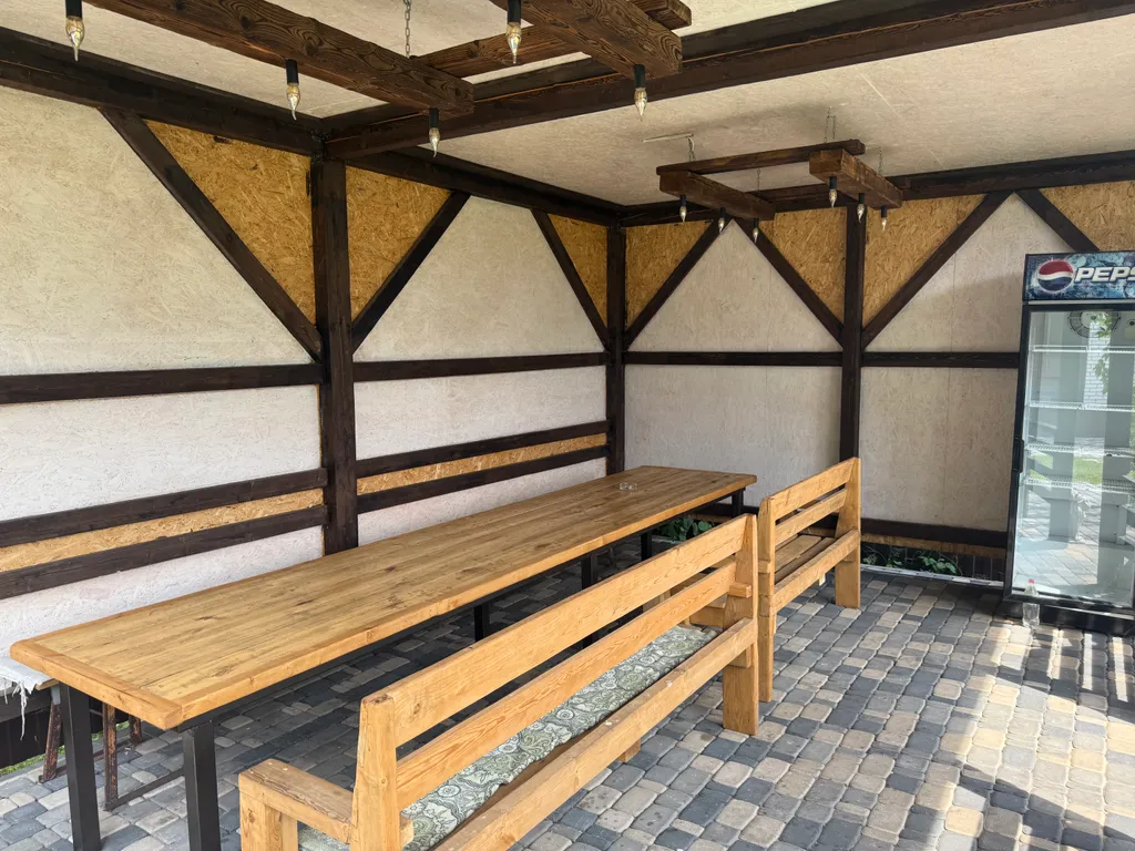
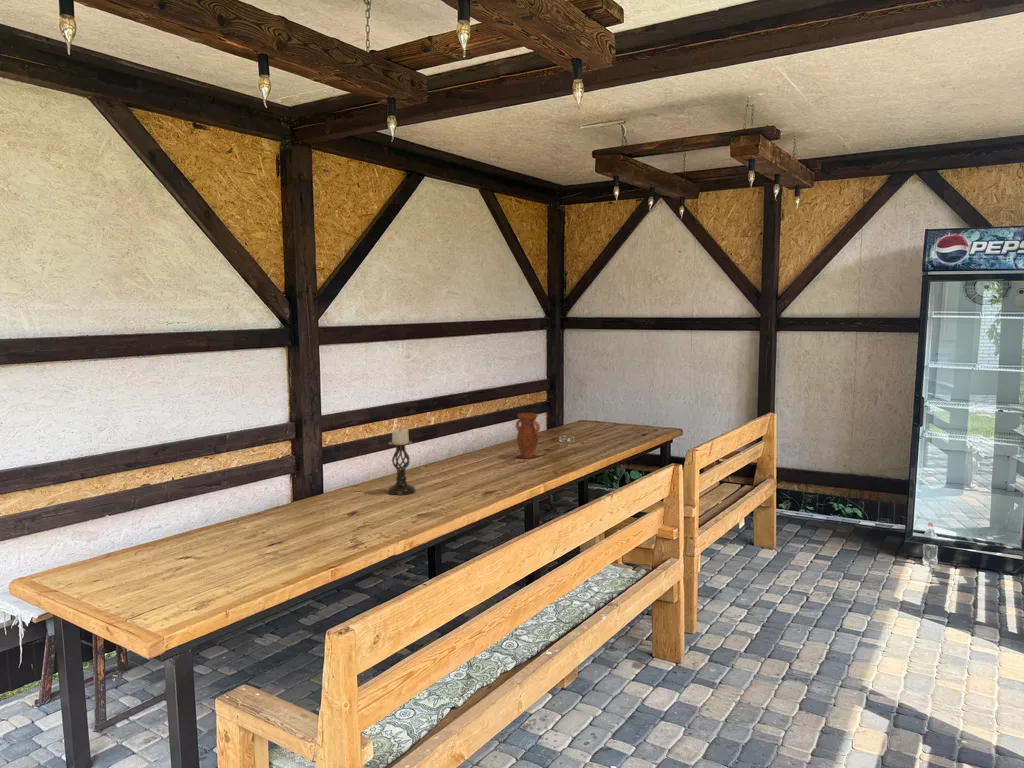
+ candle holder [386,426,416,496]
+ pitcher [514,412,541,460]
